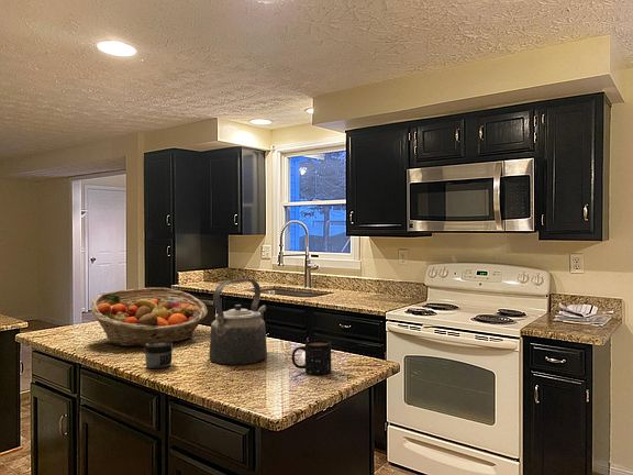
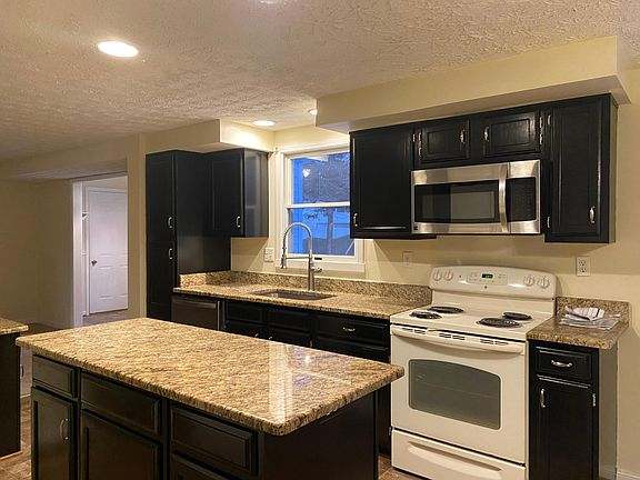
- jar [143,341,174,369]
- kettle [208,278,268,366]
- mug [291,339,332,376]
- fruit basket [90,287,209,347]
